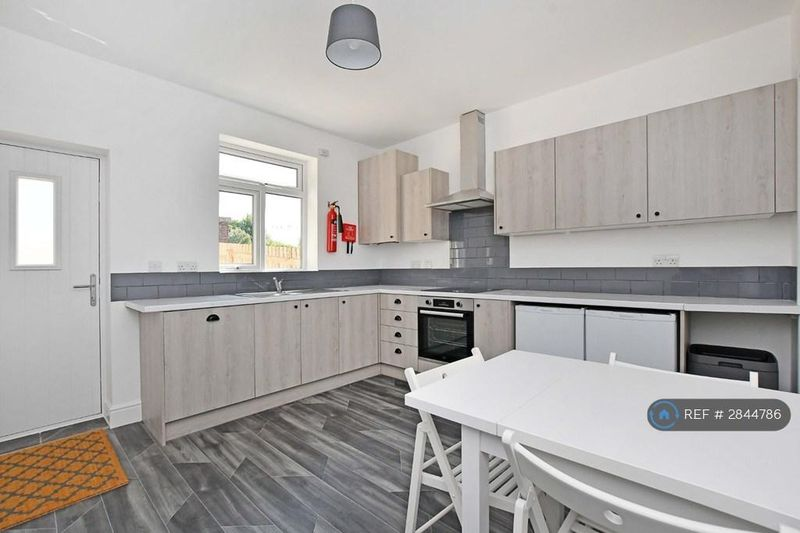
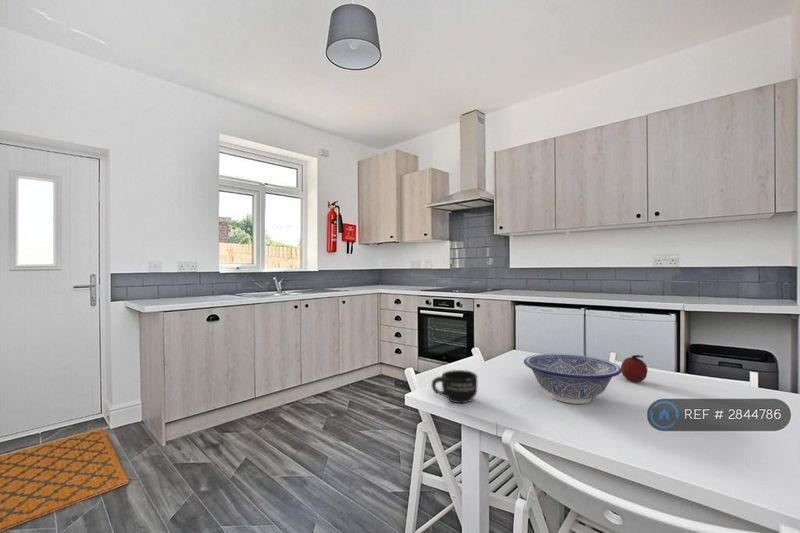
+ mug [430,369,478,404]
+ fruit [620,354,649,383]
+ decorative bowl [523,353,622,405]
